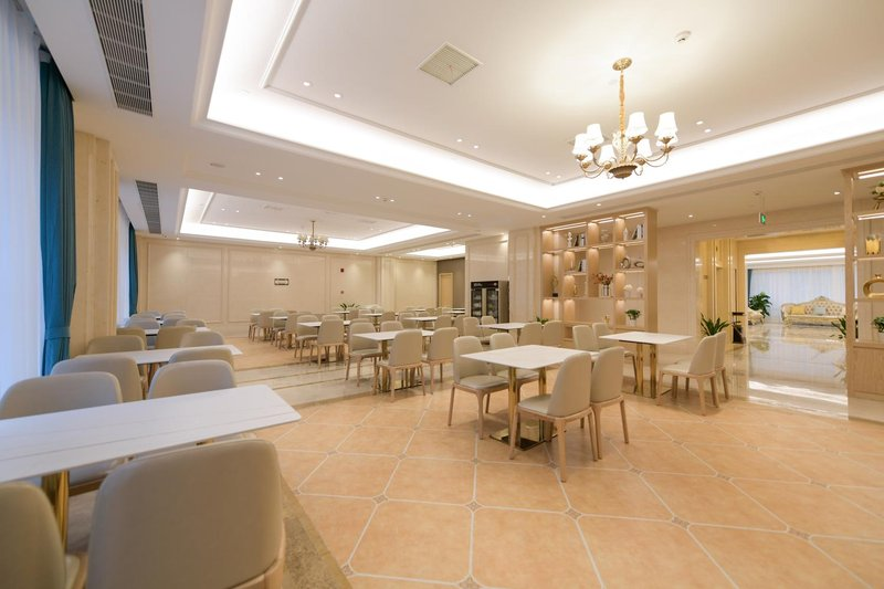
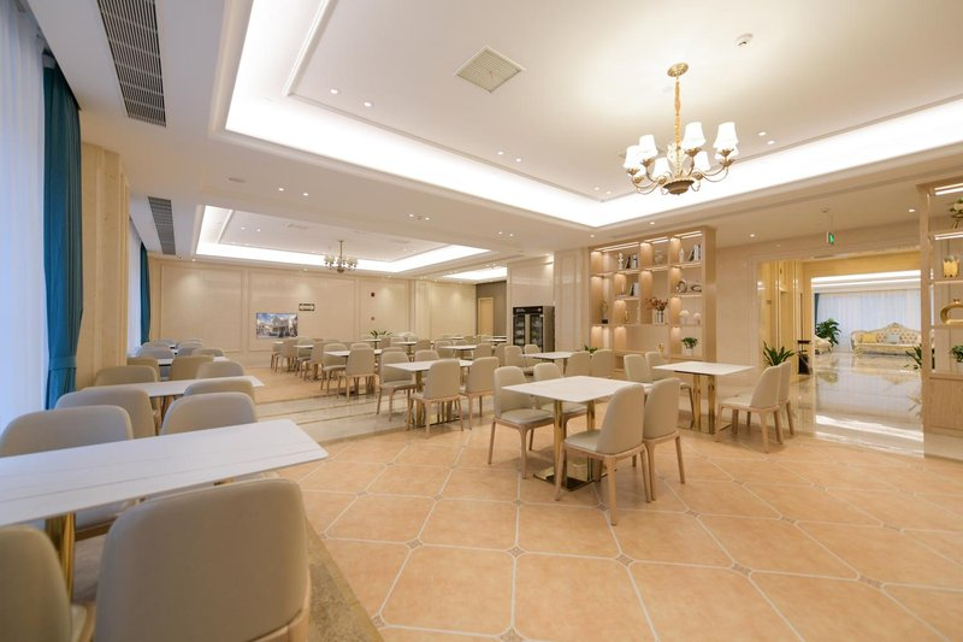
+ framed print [255,312,299,340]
